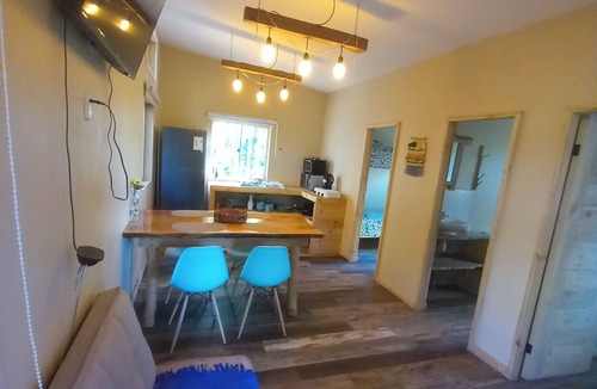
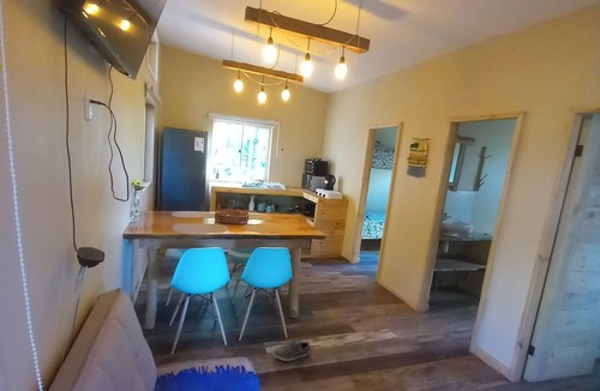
+ shoe [272,338,311,362]
